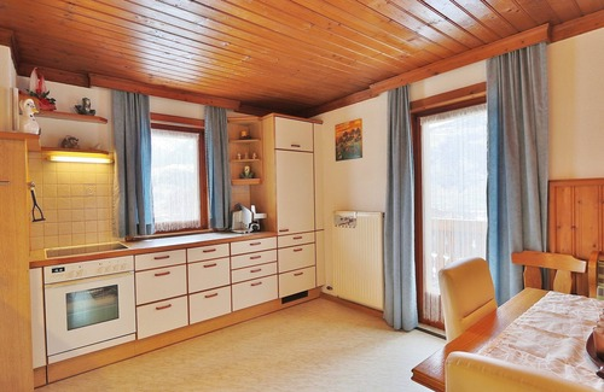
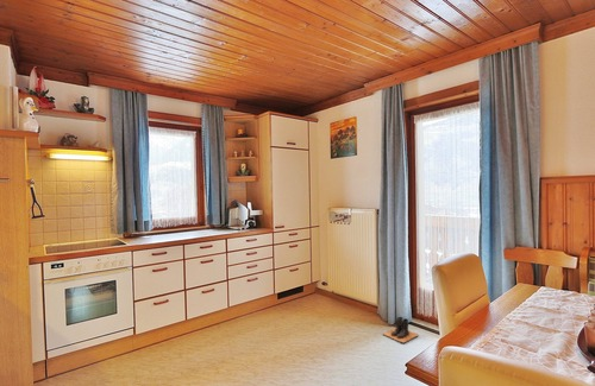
+ boots [382,316,420,344]
